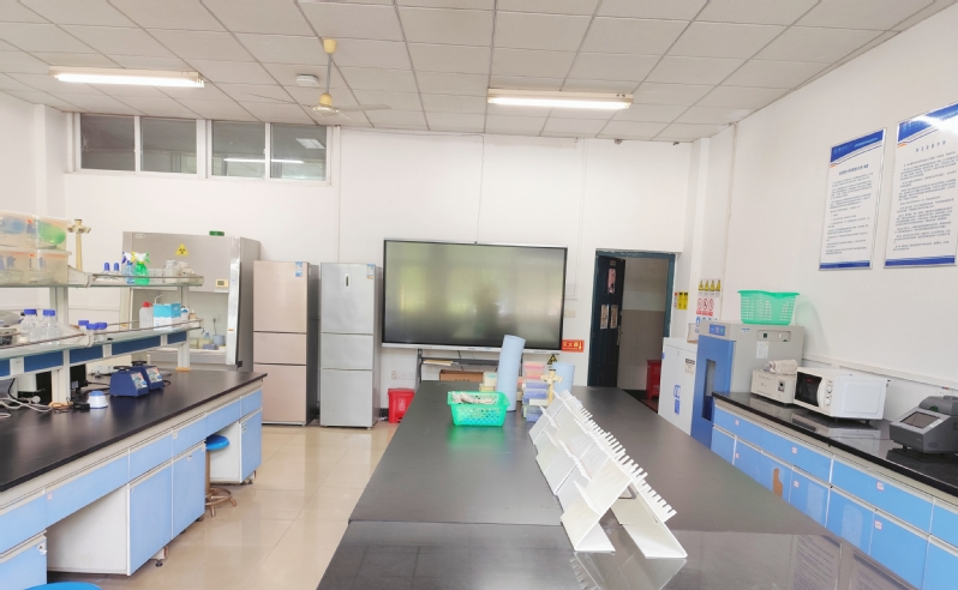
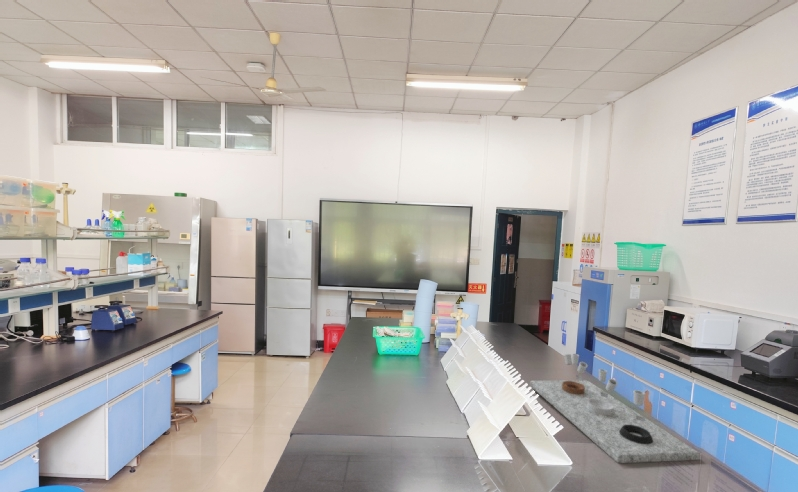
+ laboratory equipment [529,353,701,464]
